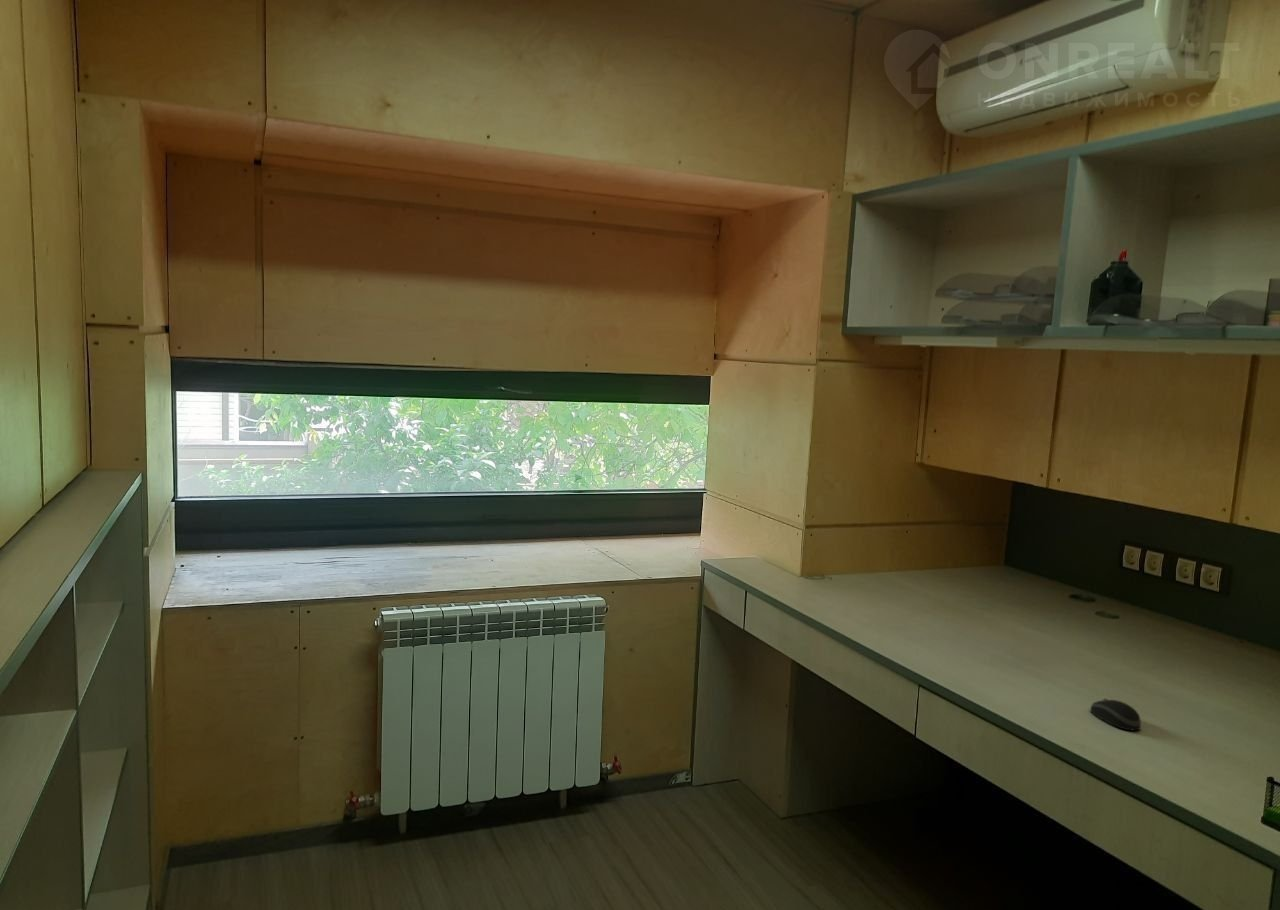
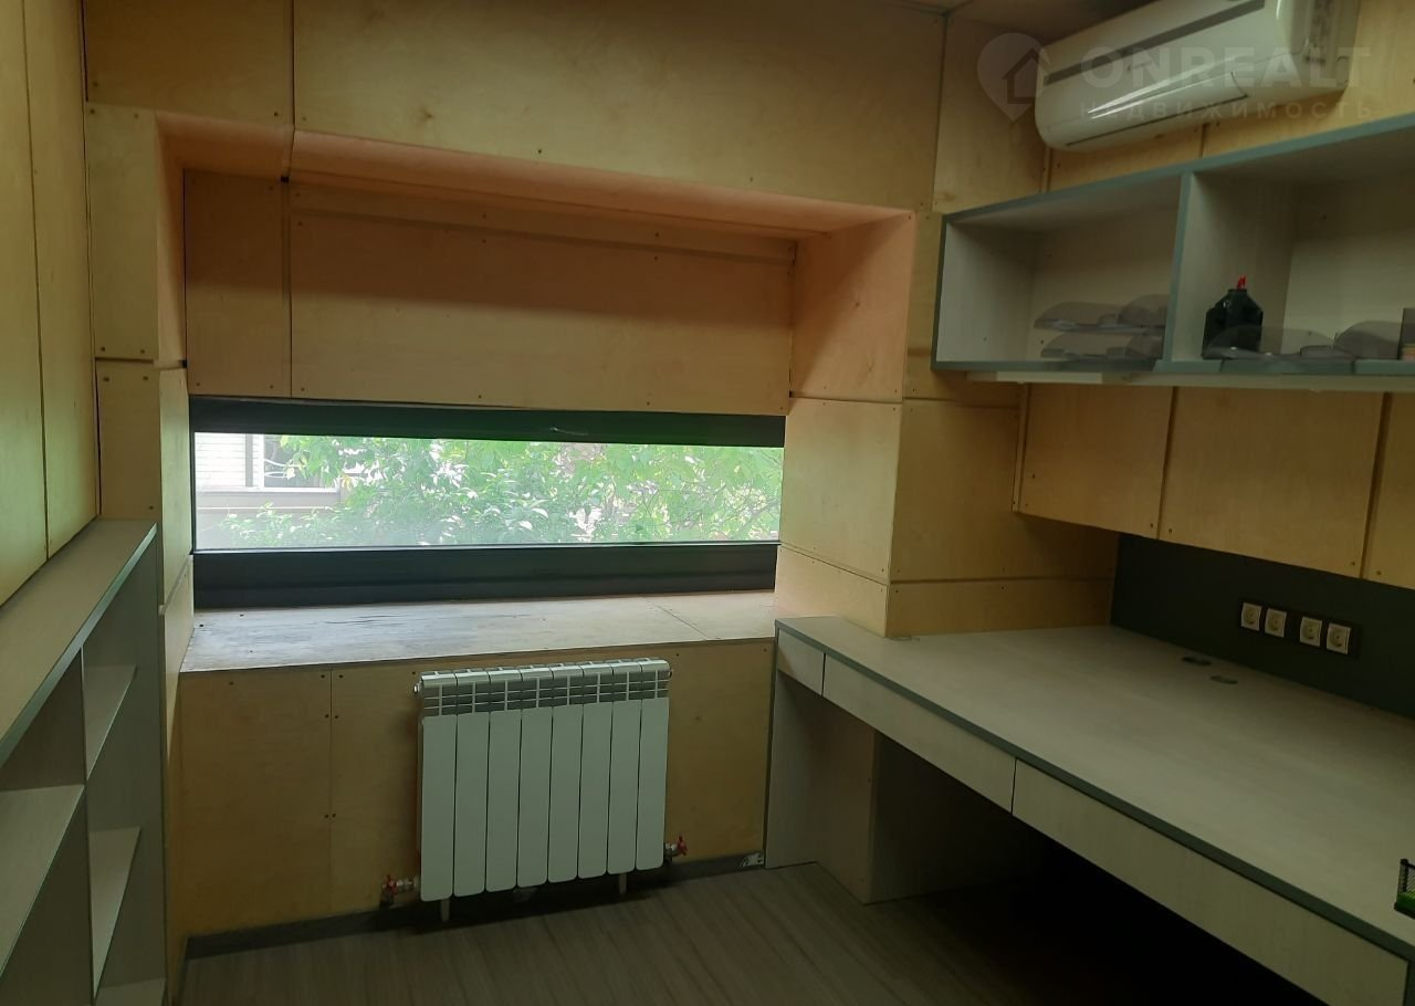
- computer mouse [1090,698,1142,731]
